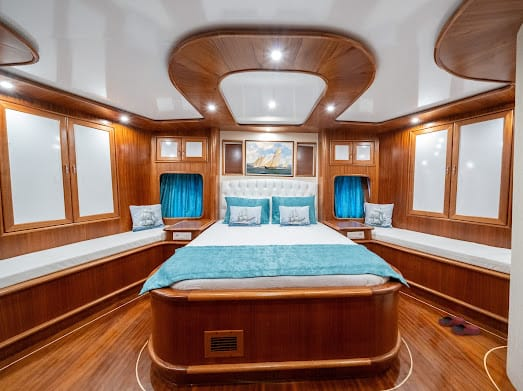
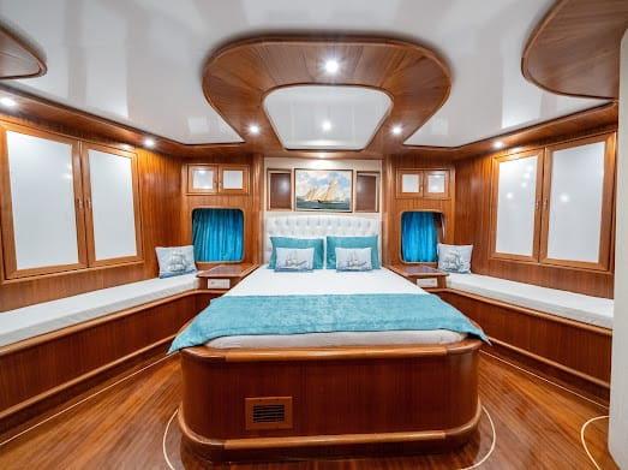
- slippers [438,315,482,336]
